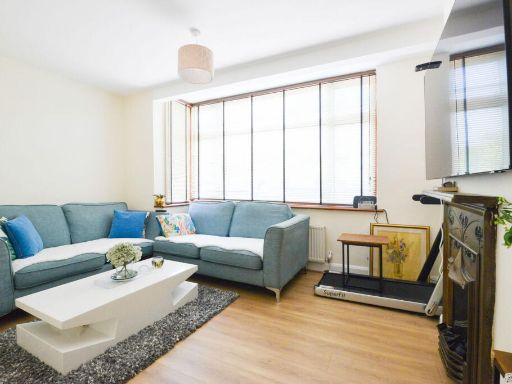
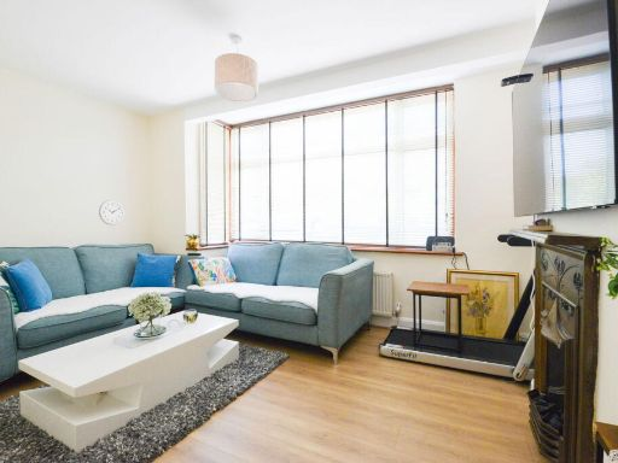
+ wall clock [98,199,124,227]
